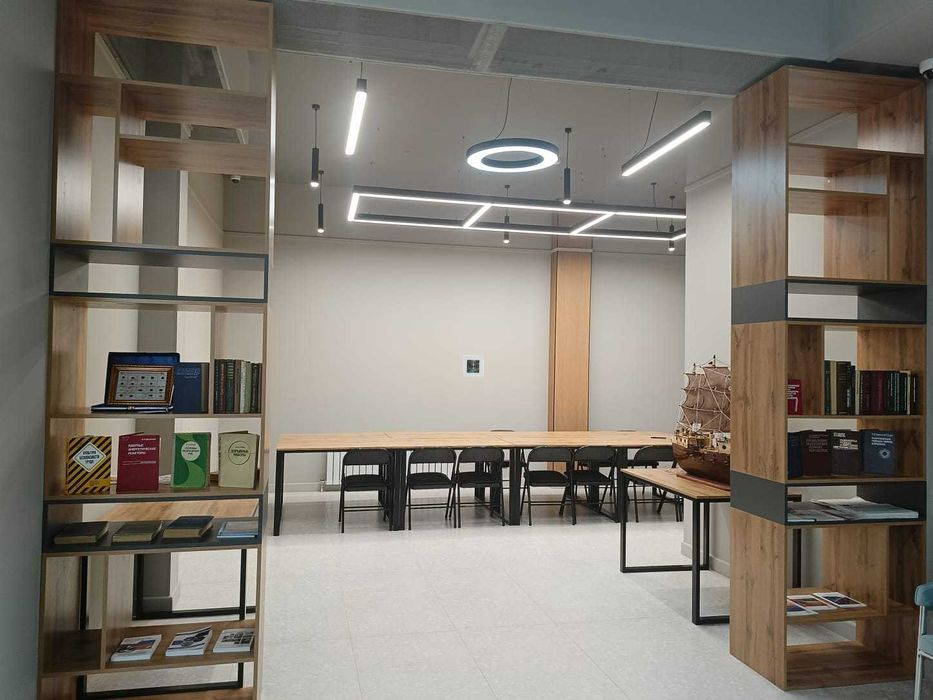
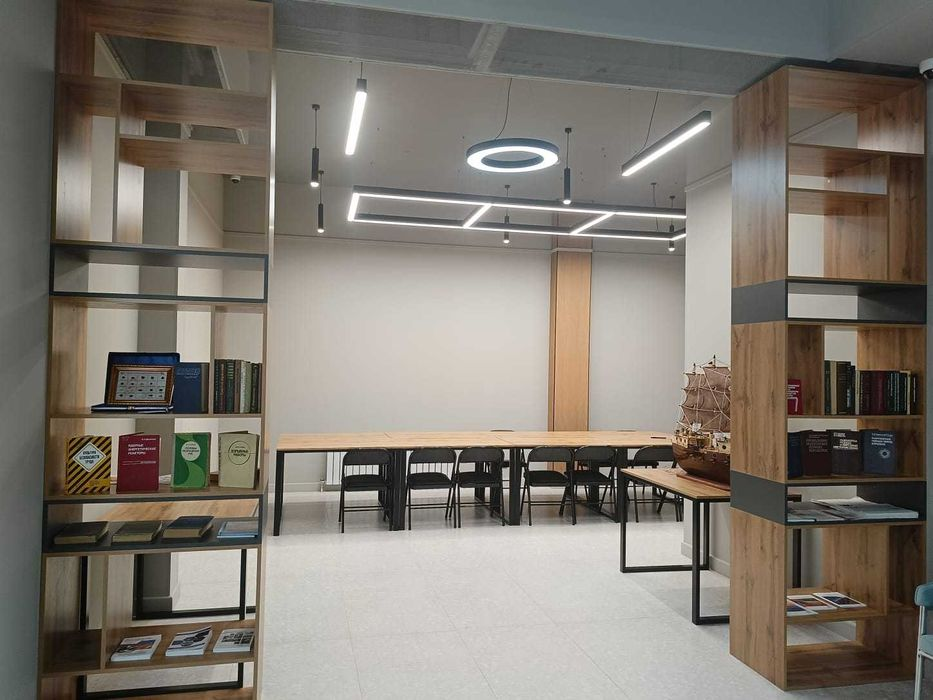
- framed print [461,355,485,378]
